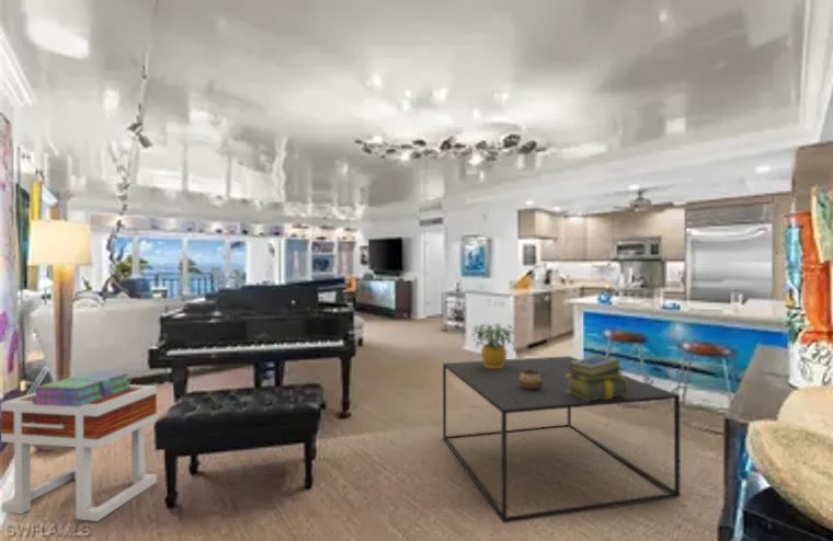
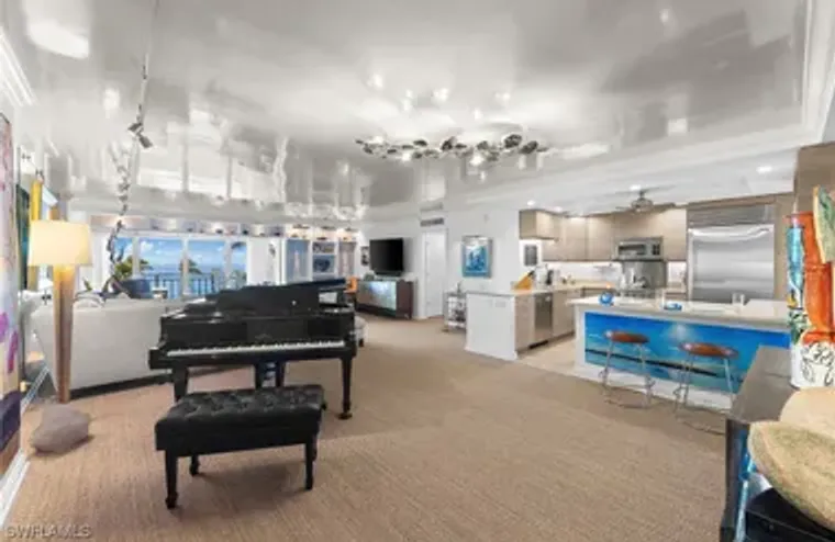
- potted flower [471,322,516,368]
- side table [0,383,158,522]
- coffee table [442,355,682,525]
- stack of books [32,370,133,406]
- decorative bowl [520,370,543,390]
- stack of books [567,354,628,401]
